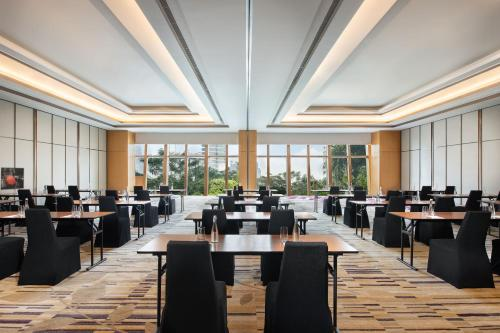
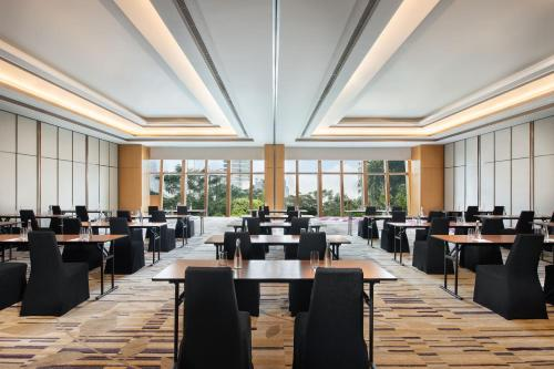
- wall art [0,166,25,191]
